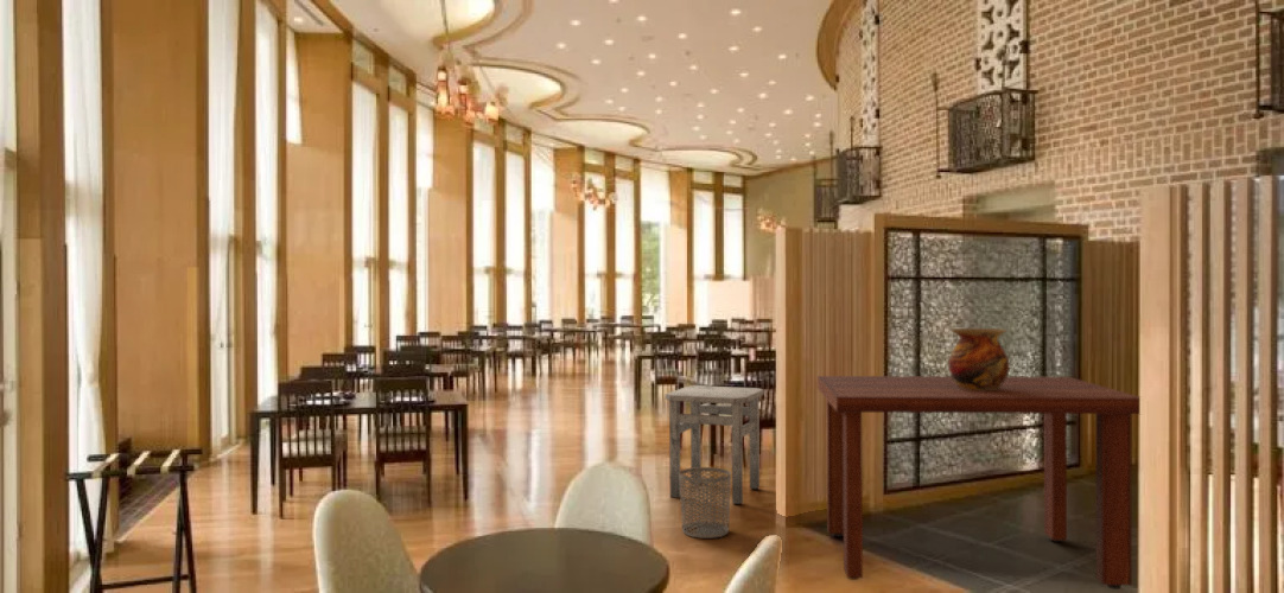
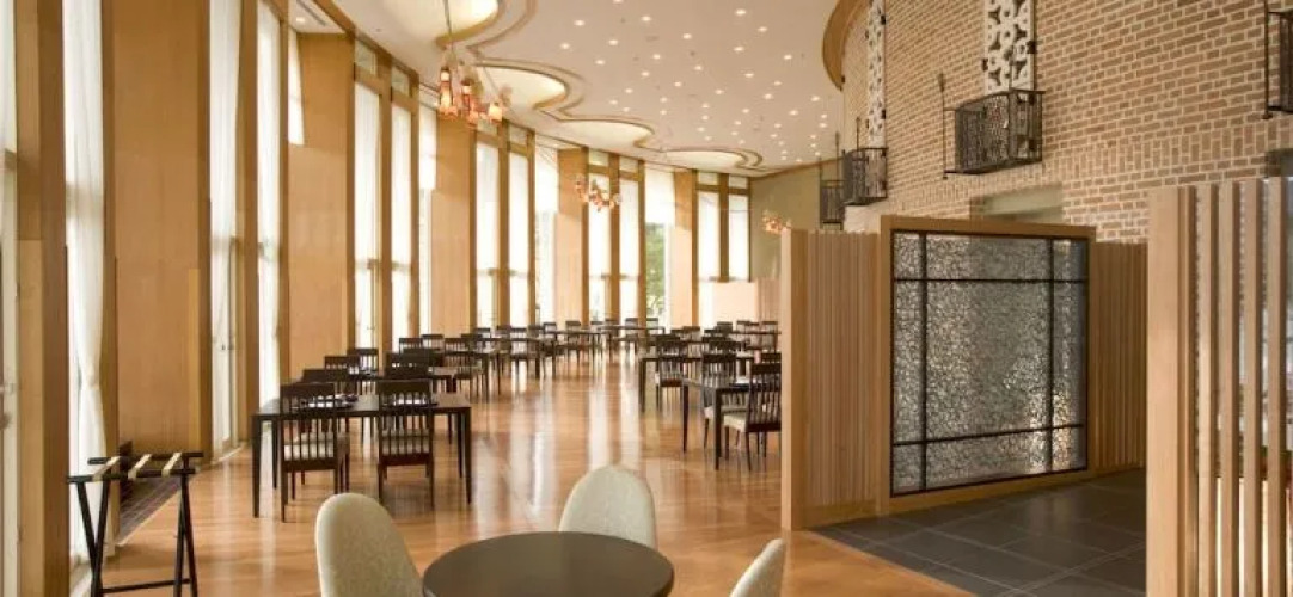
- side table [665,384,765,505]
- vase [947,327,1011,391]
- waste bin [679,466,732,540]
- dining table [816,375,1140,591]
